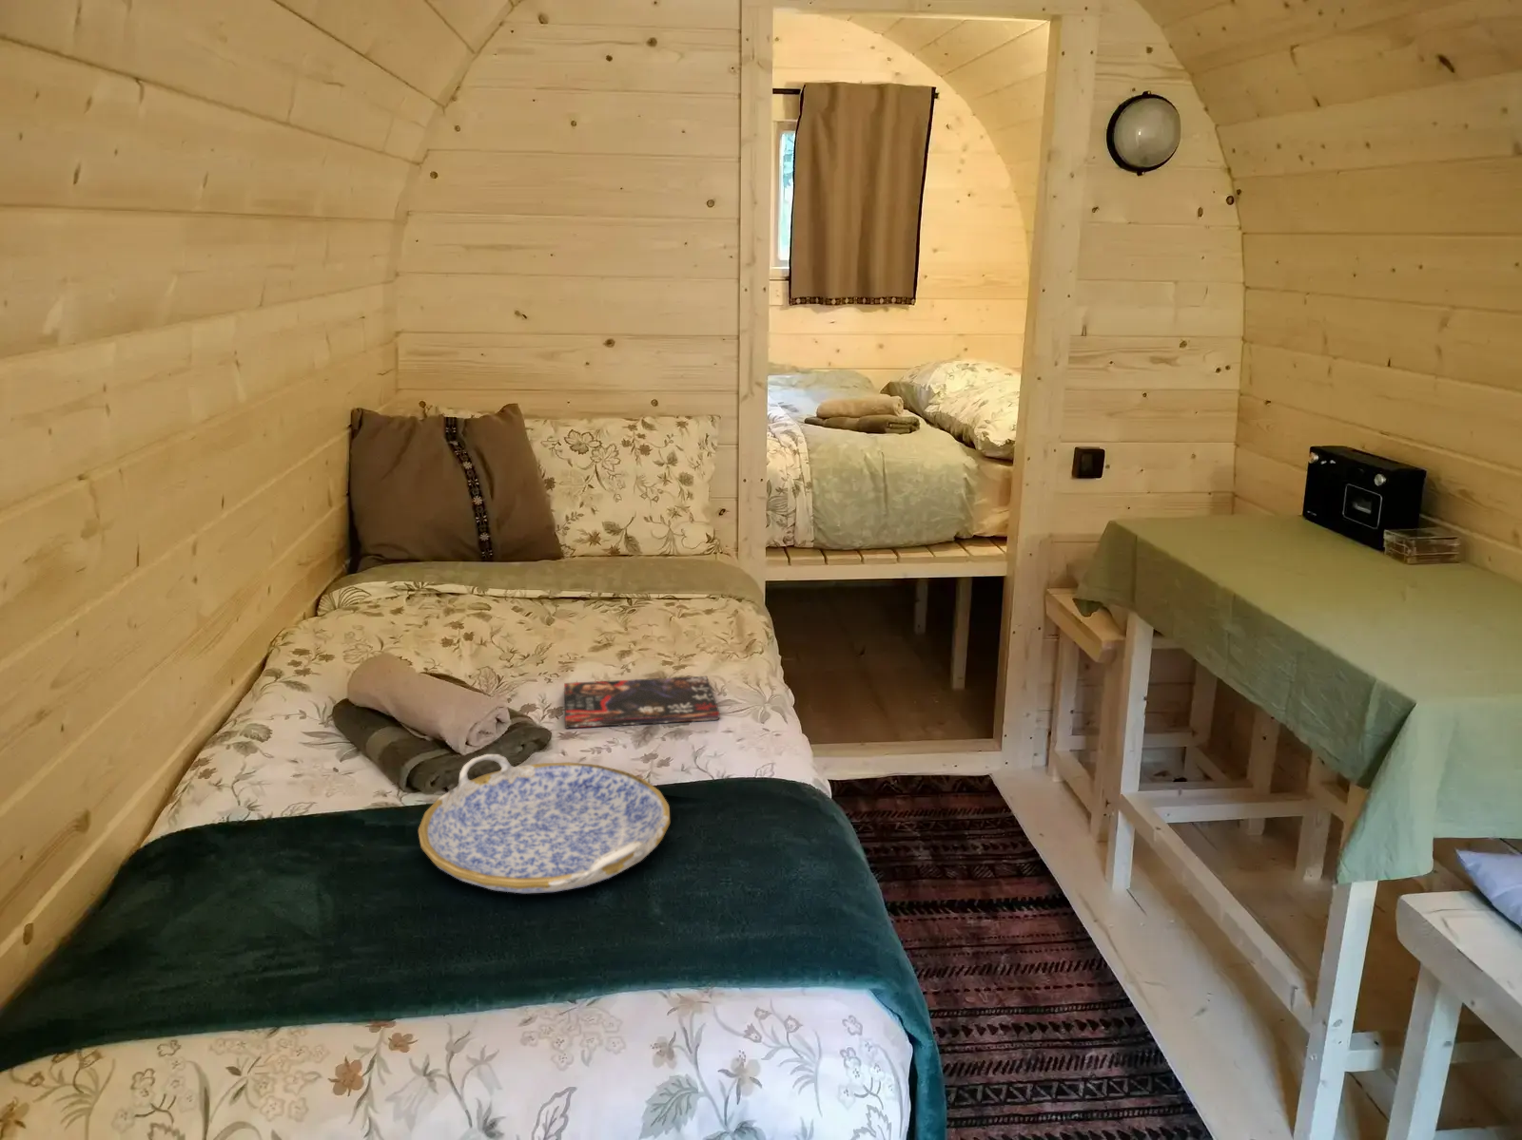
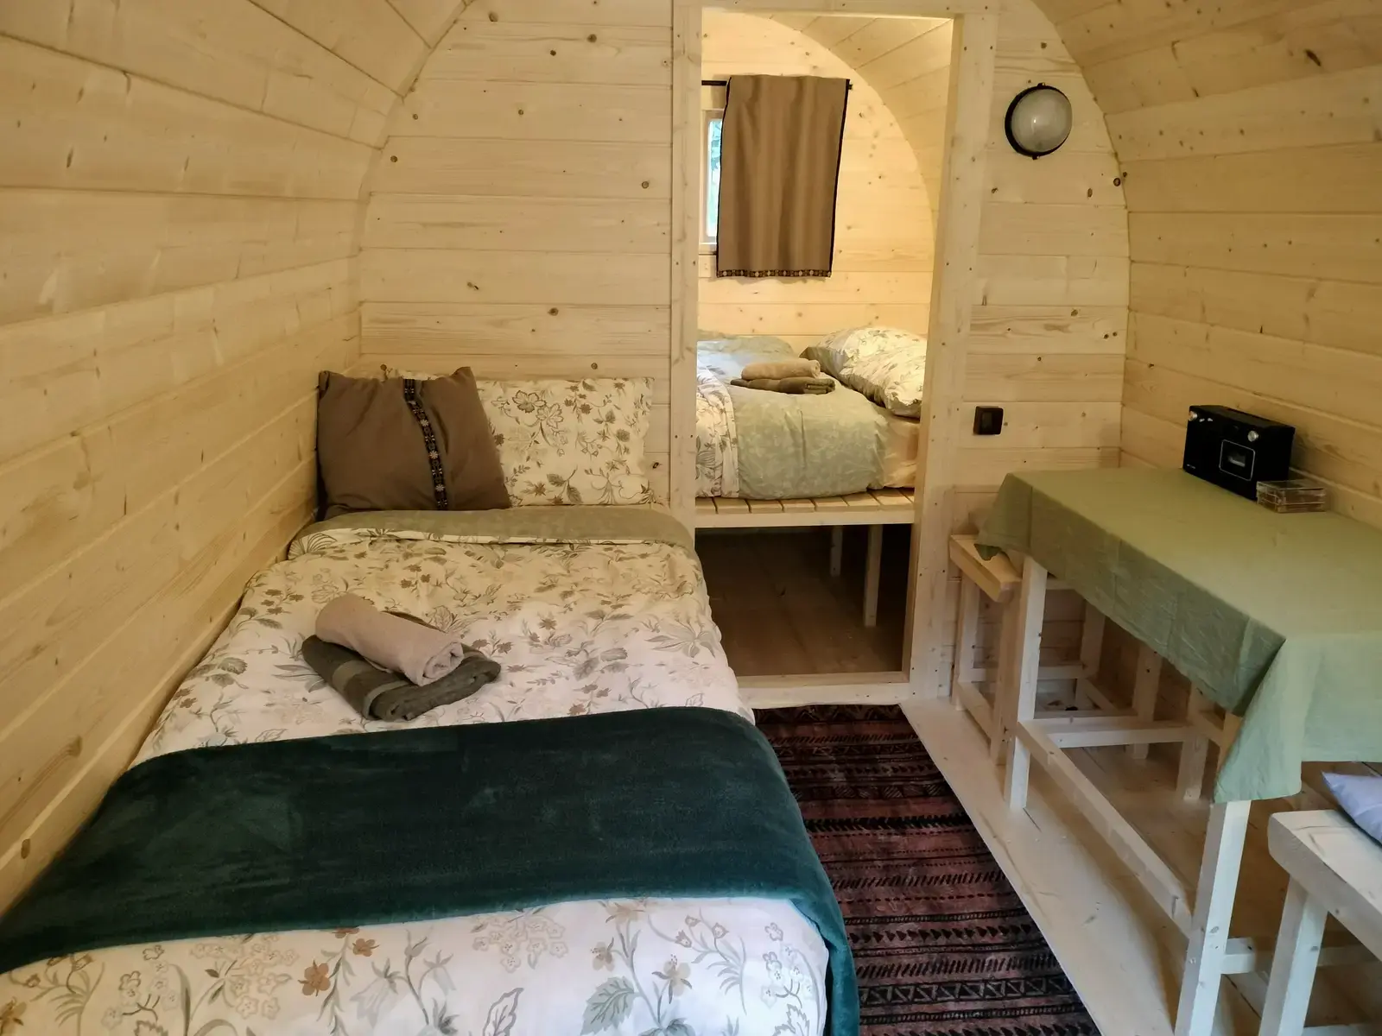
- book [563,675,720,729]
- serving tray [417,753,671,895]
